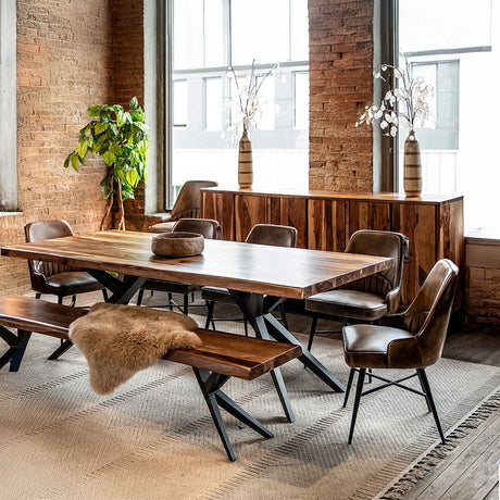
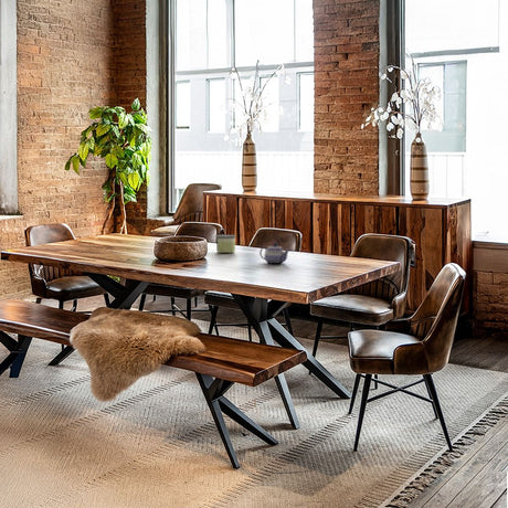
+ teapot [258,242,290,265]
+ candle [214,234,237,254]
